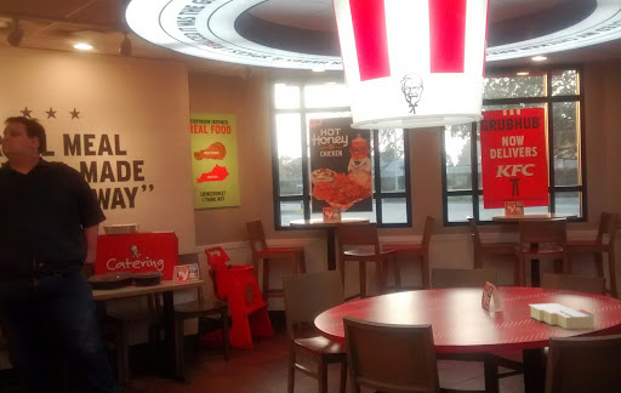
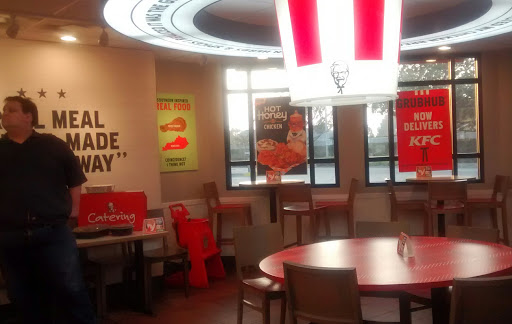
- takeout container [528,302,596,331]
